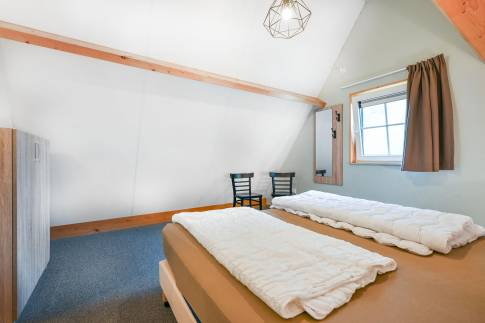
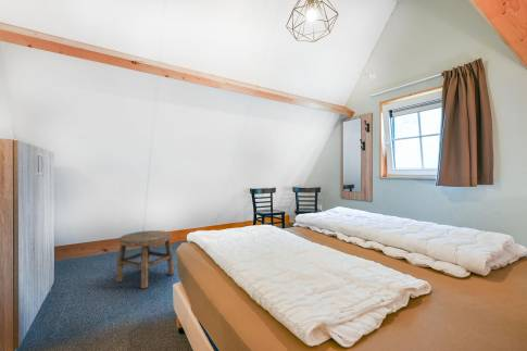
+ stool [114,229,175,289]
